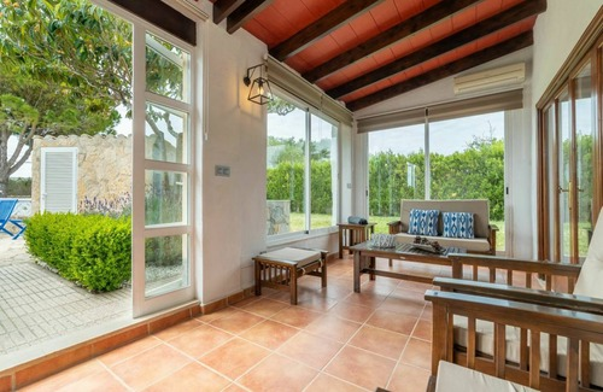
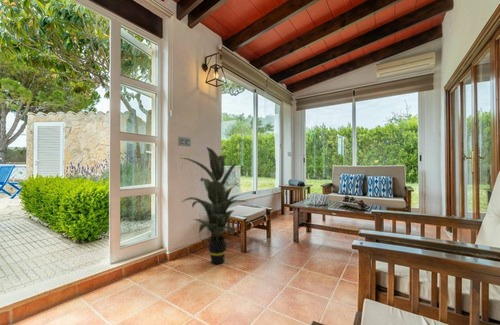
+ indoor plant [179,146,247,265]
